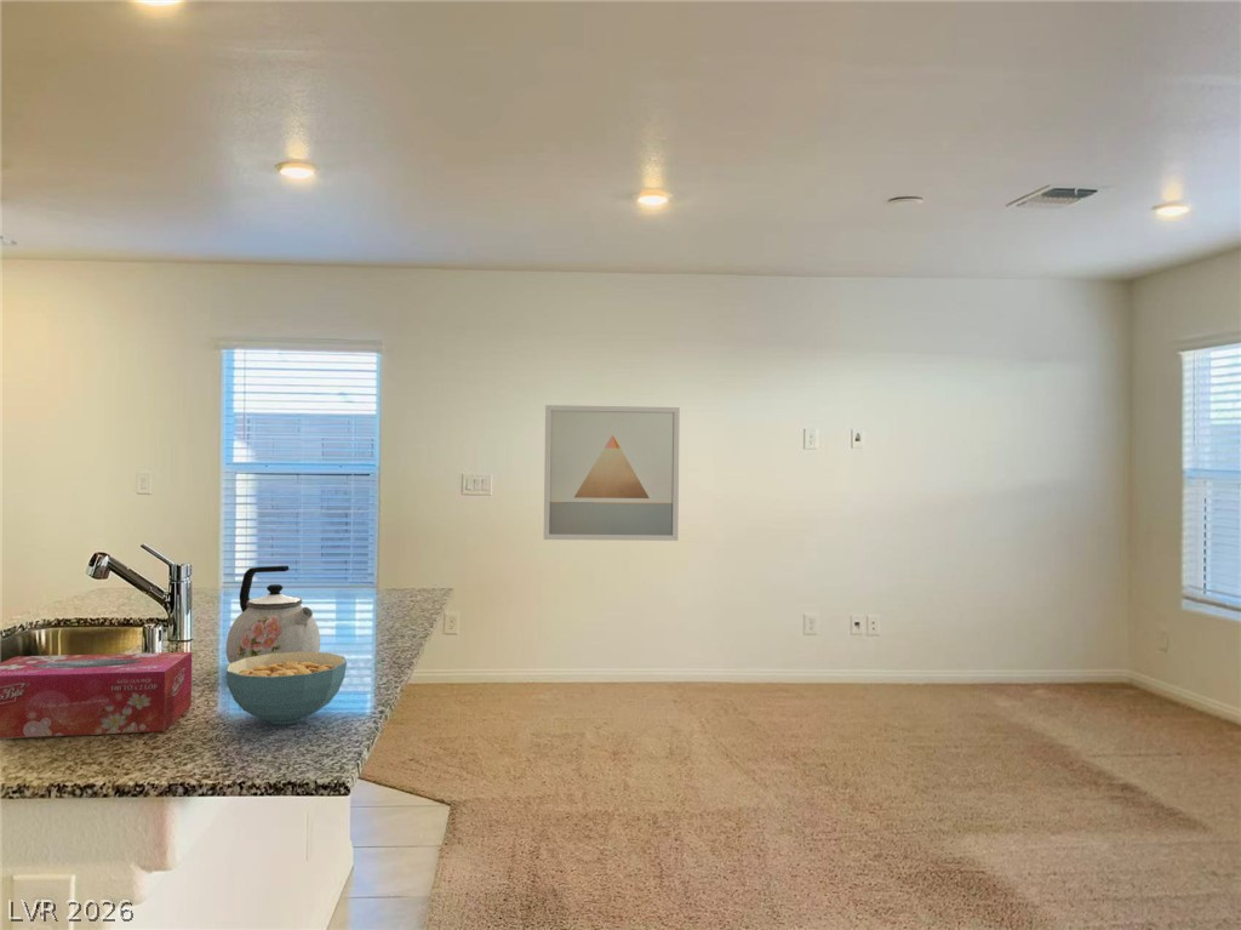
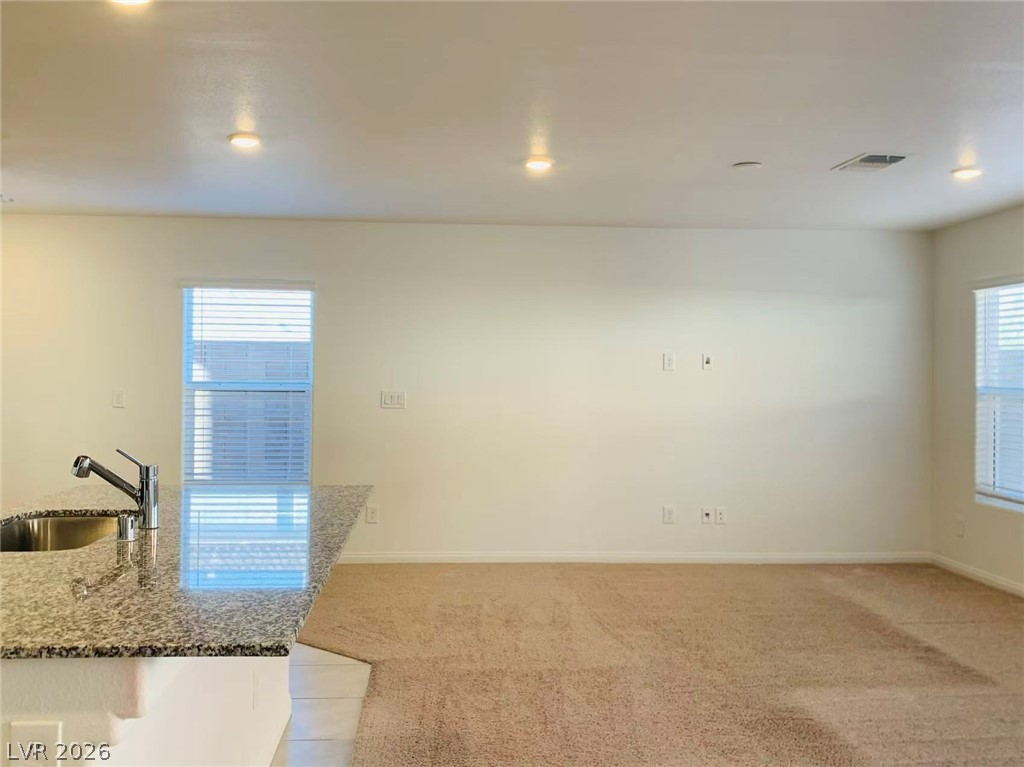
- kettle [224,565,321,663]
- wall art [543,404,681,542]
- cereal bowl [224,651,348,725]
- tissue box [0,651,194,740]
